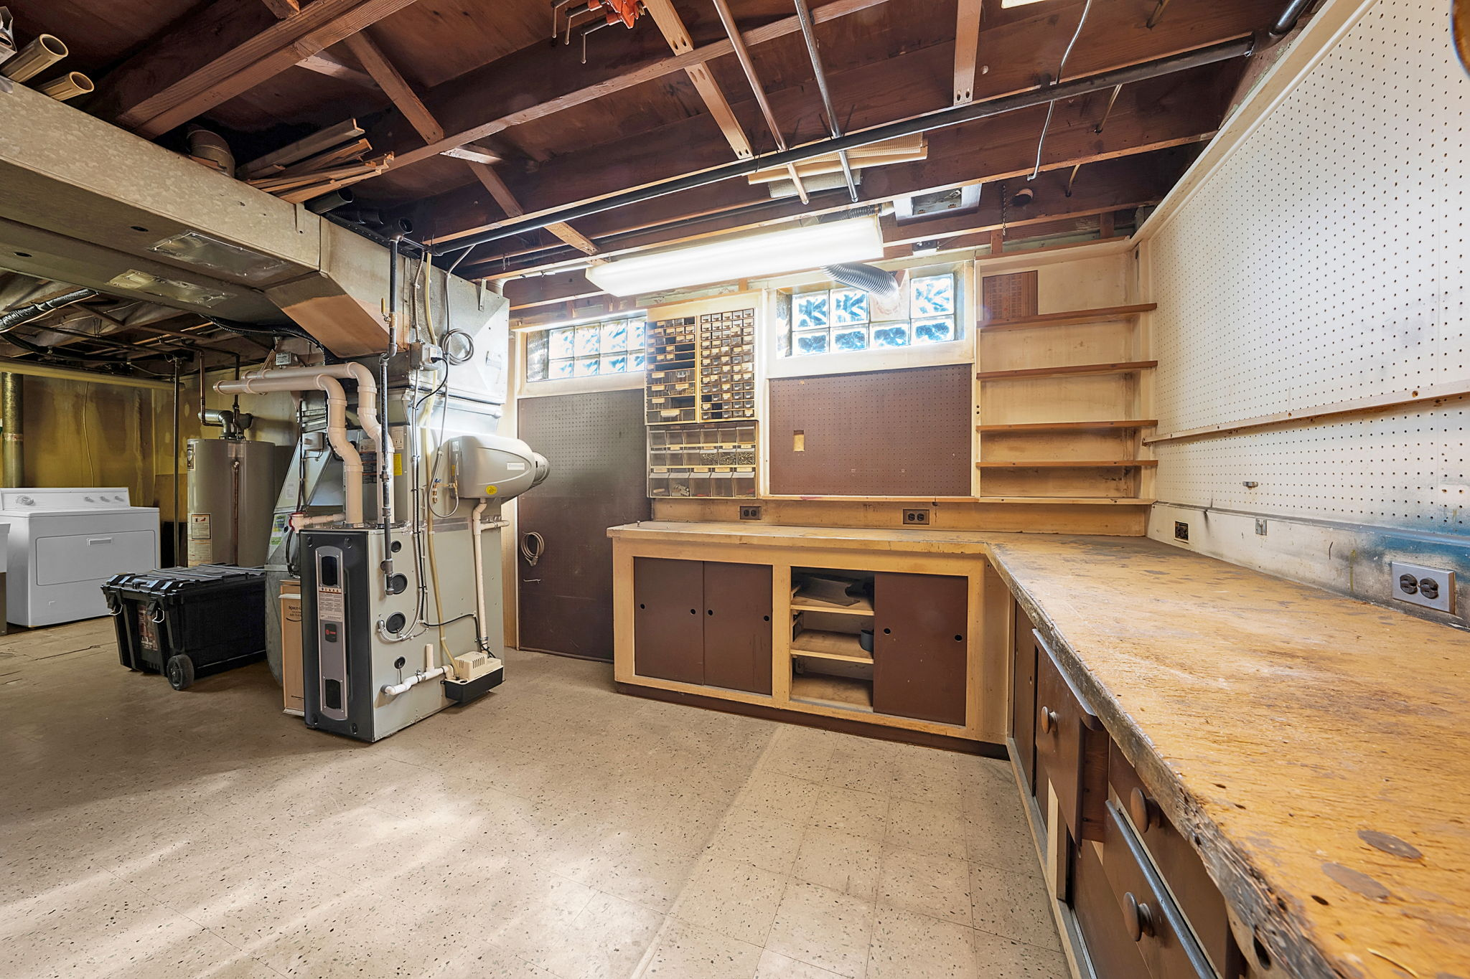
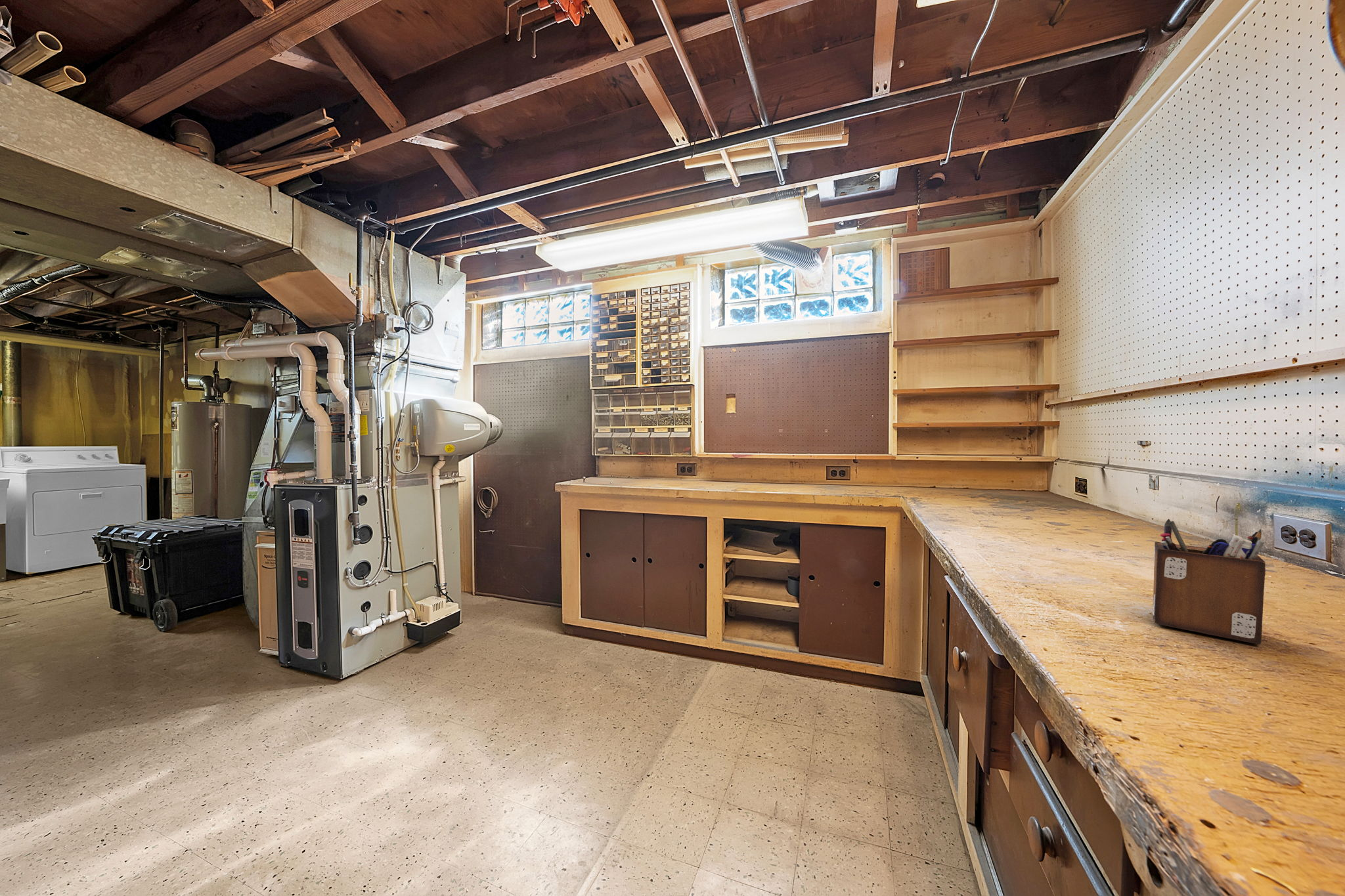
+ desk organizer [1152,519,1266,645]
